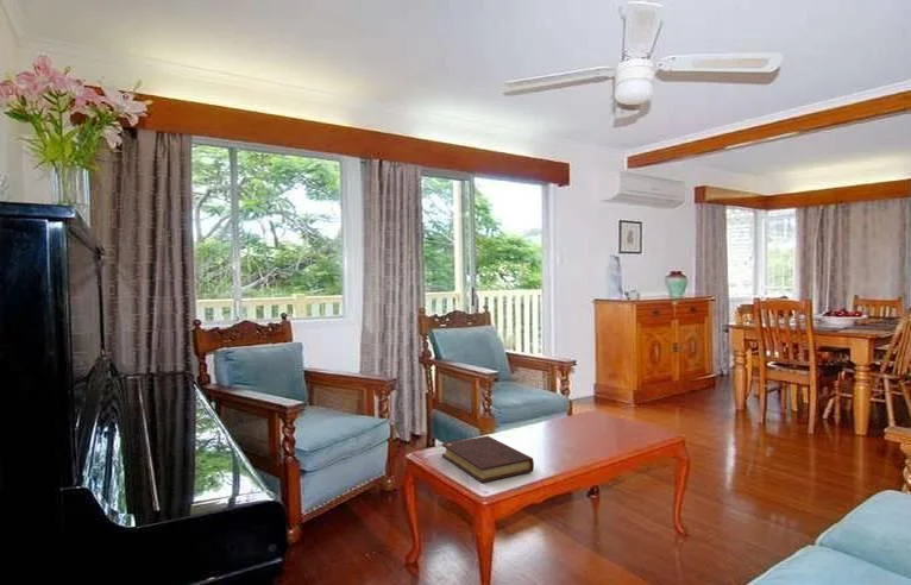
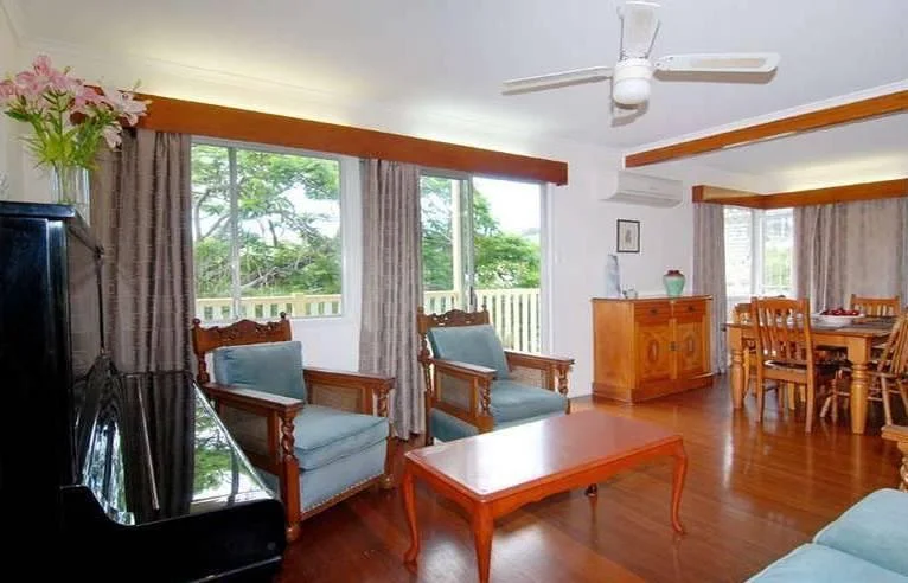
- book [441,435,535,484]
